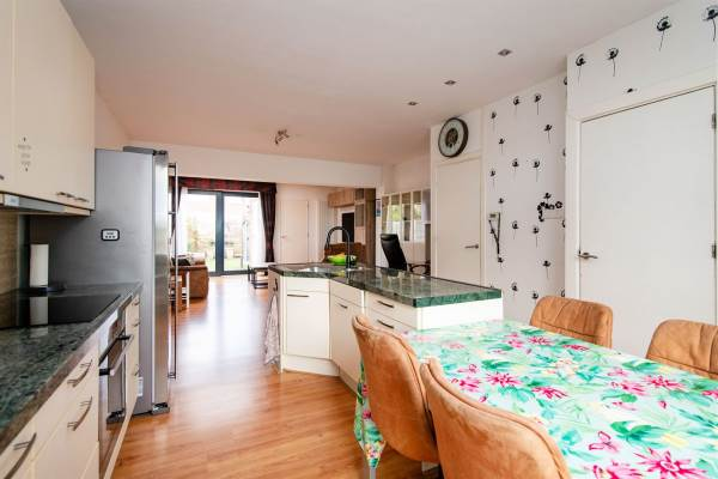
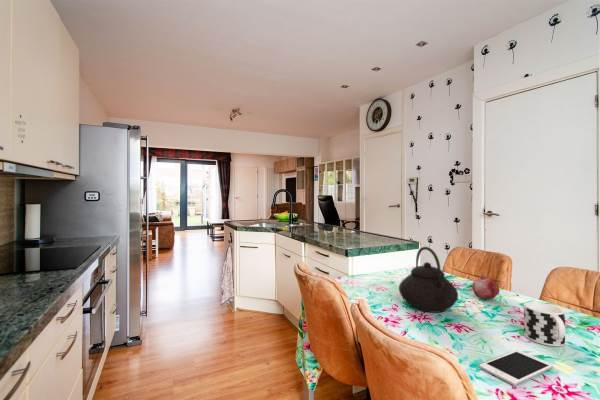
+ cell phone [478,349,554,386]
+ fruit [471,273,500,300]
+ teapot [398,246,459,314]
+ cup [523,301,566,347]
